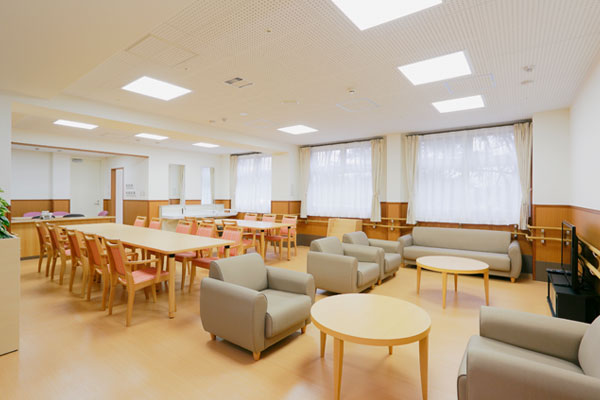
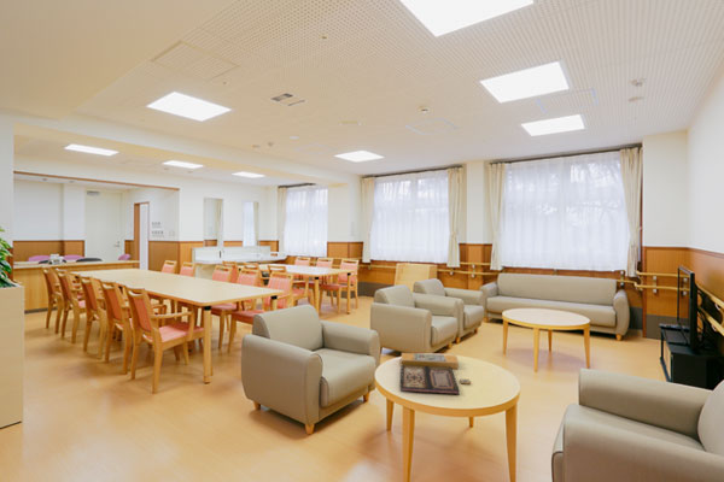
+ board game [399,352,472,395]
